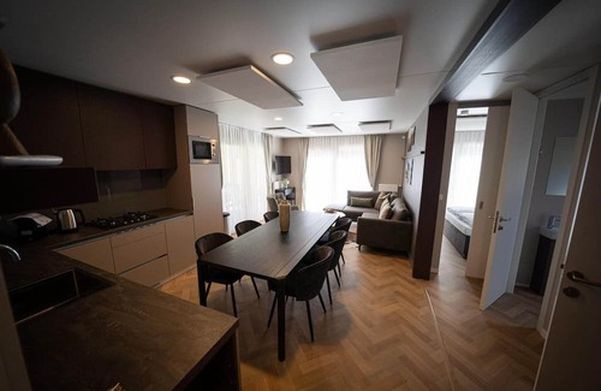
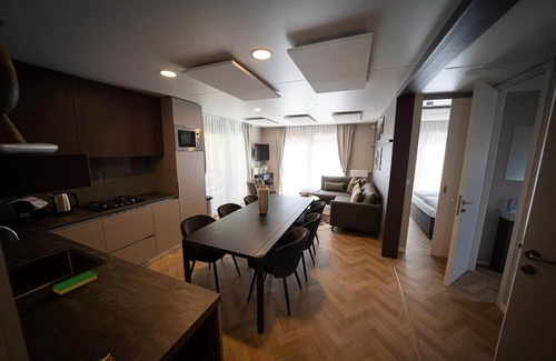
+ dish sponge [52,270,98,295]
